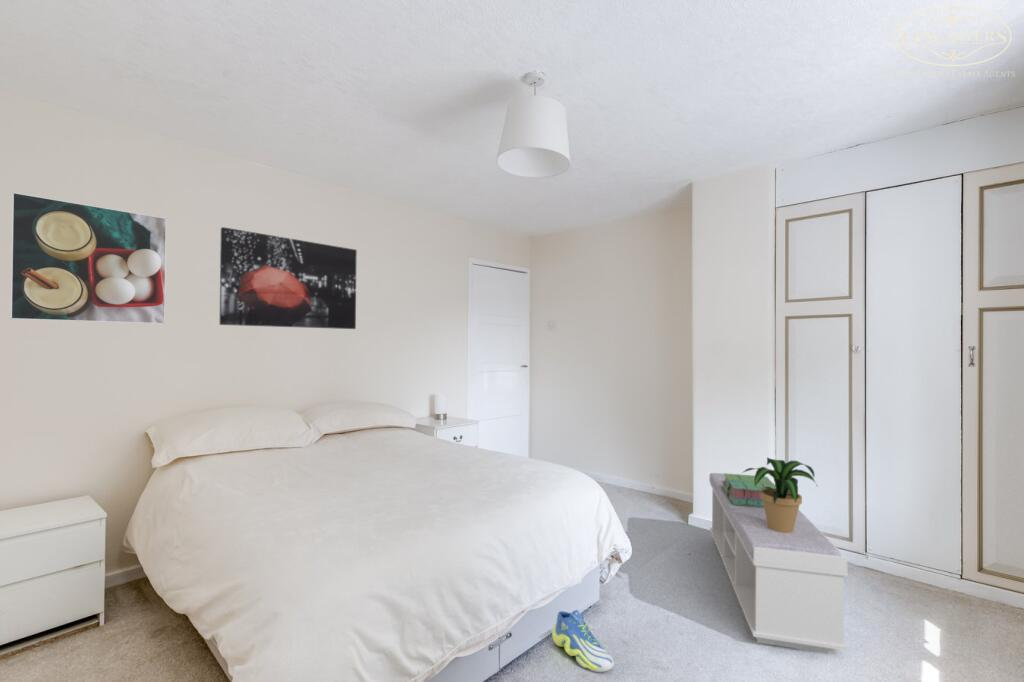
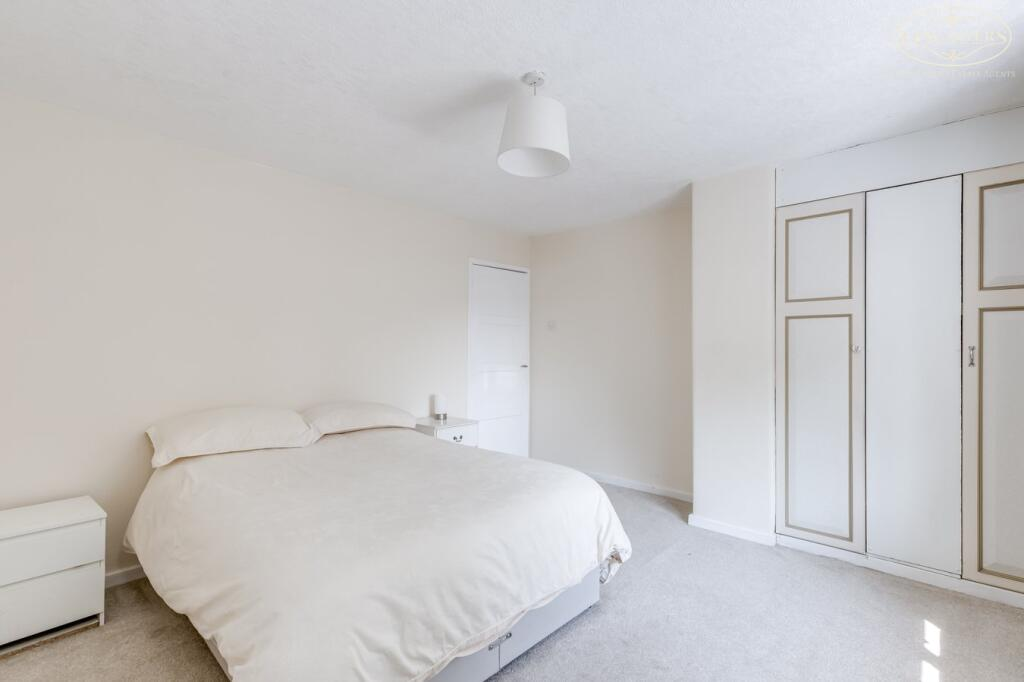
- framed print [9,191,168,325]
- potted plant [740,457,819,533]
- bench [708,472,848,655]
- stack of books [722,472,776,507]
- wall art [219,226,358,330]
- sneaker [551,609,615,673]
